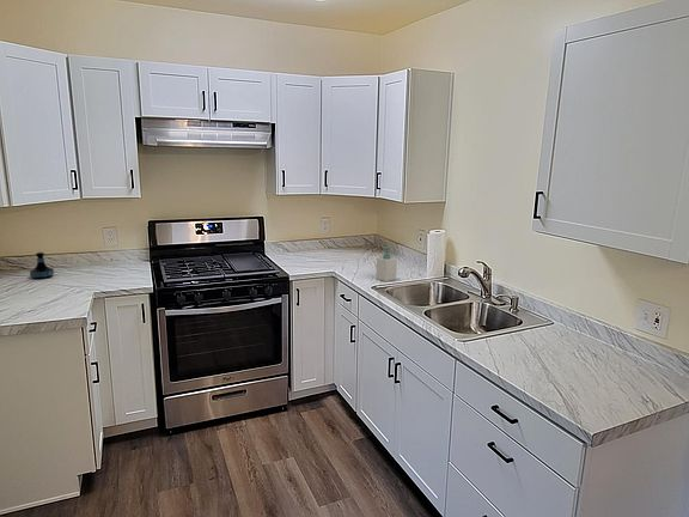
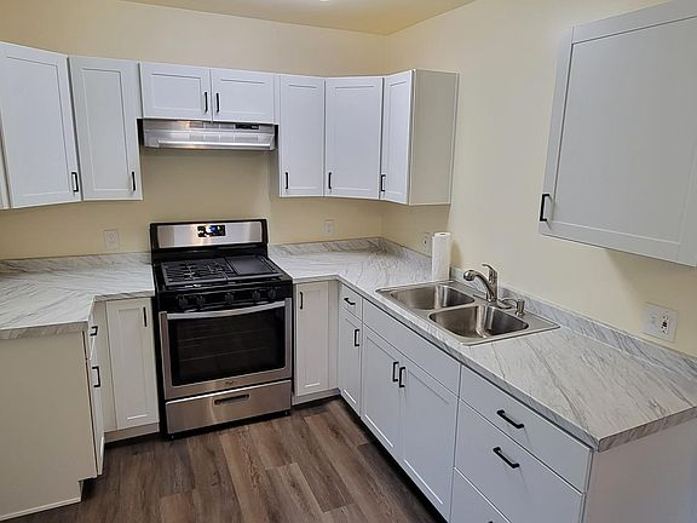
- soap bottle [374,245,398,282]
- tequila bottle [29,251,55,280]
